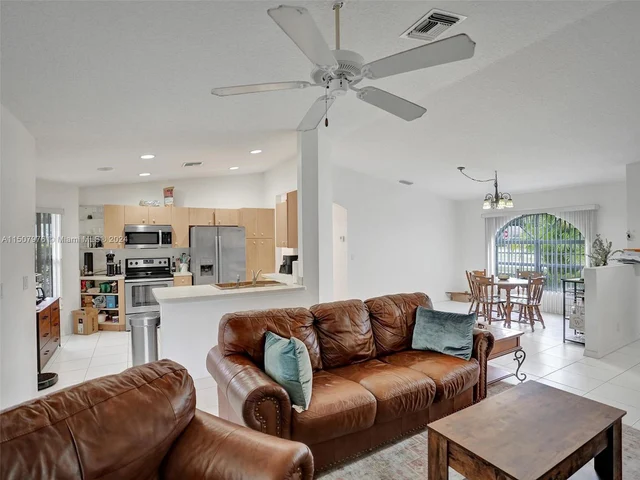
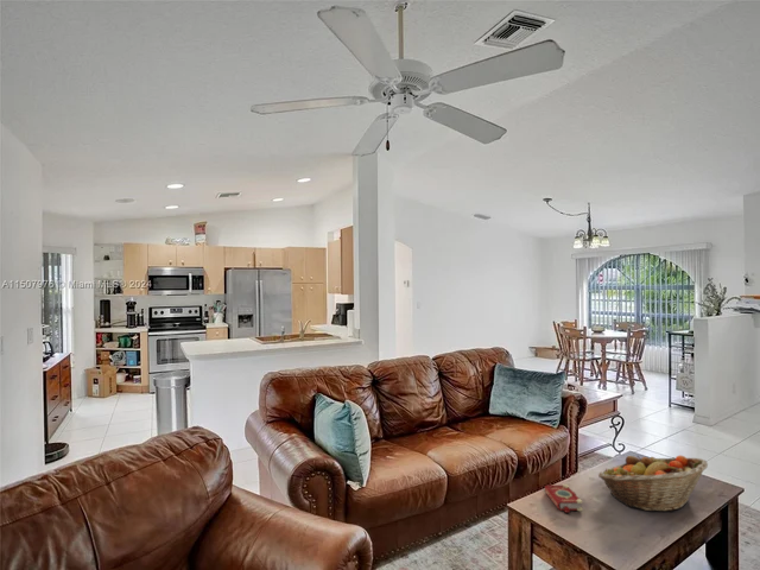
+ book [544,483,584,514]
+ fruit basket [597,455,709,512]
